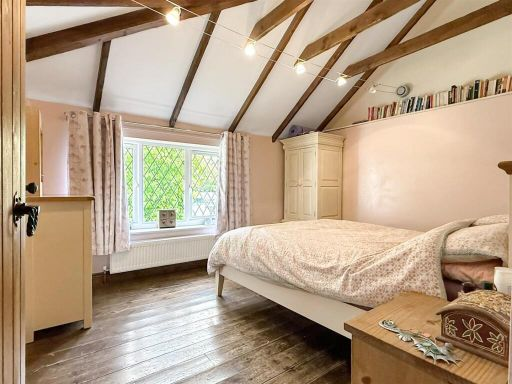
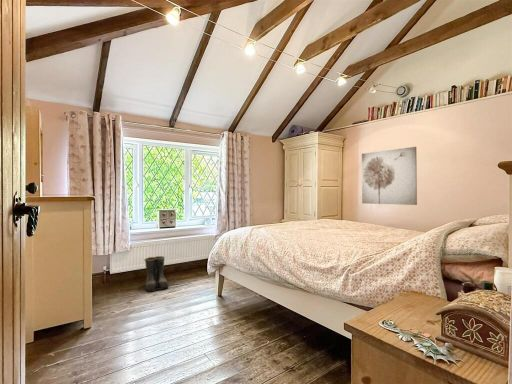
+ wall art [361,146,418,206]
+ boots [143,255,170,292]
